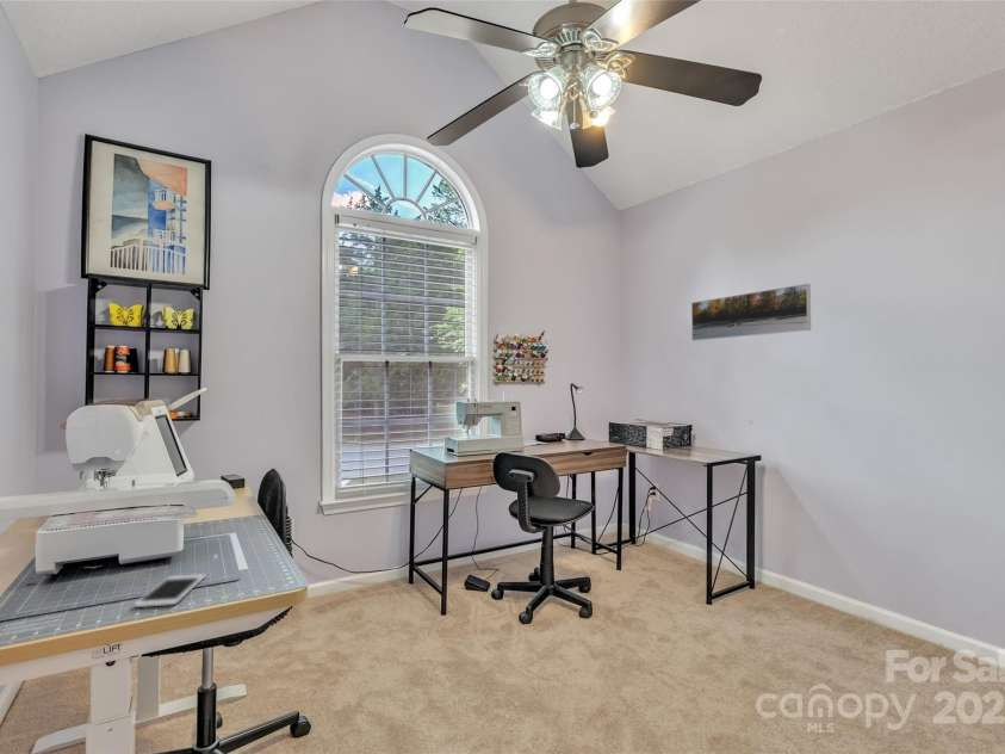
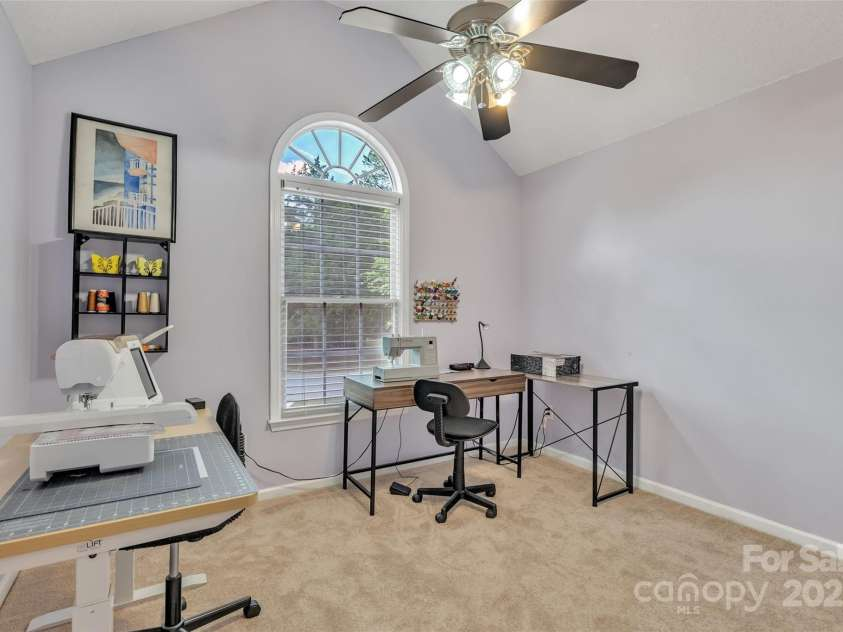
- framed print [690,283,812,342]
- cell phone [132,573,206,608]
